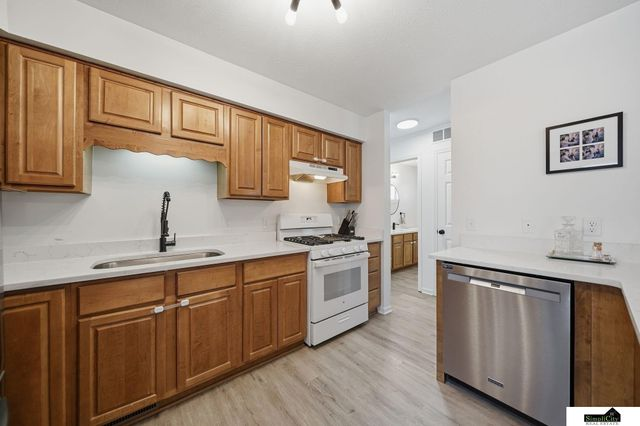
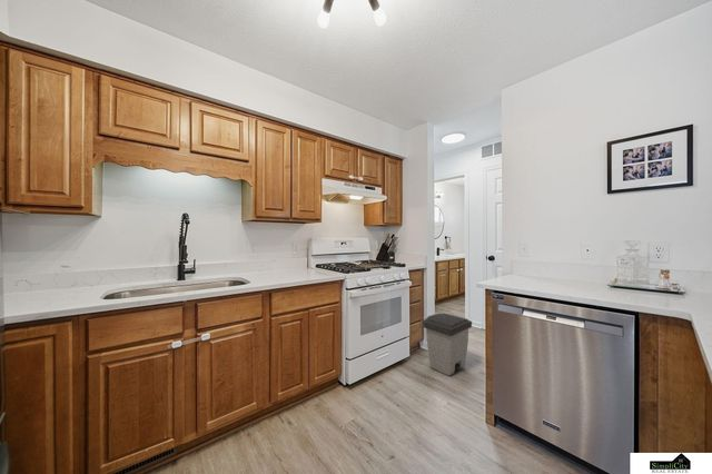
+ trash can [422,313,473,377]
